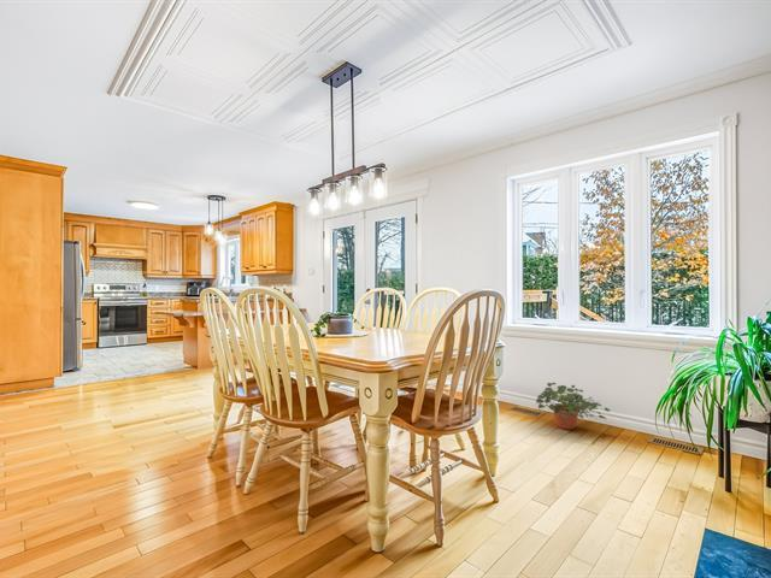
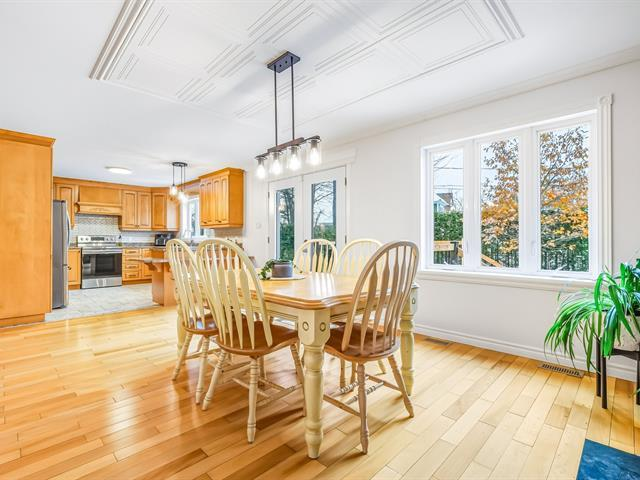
- potted plant [535,382,611,431]
